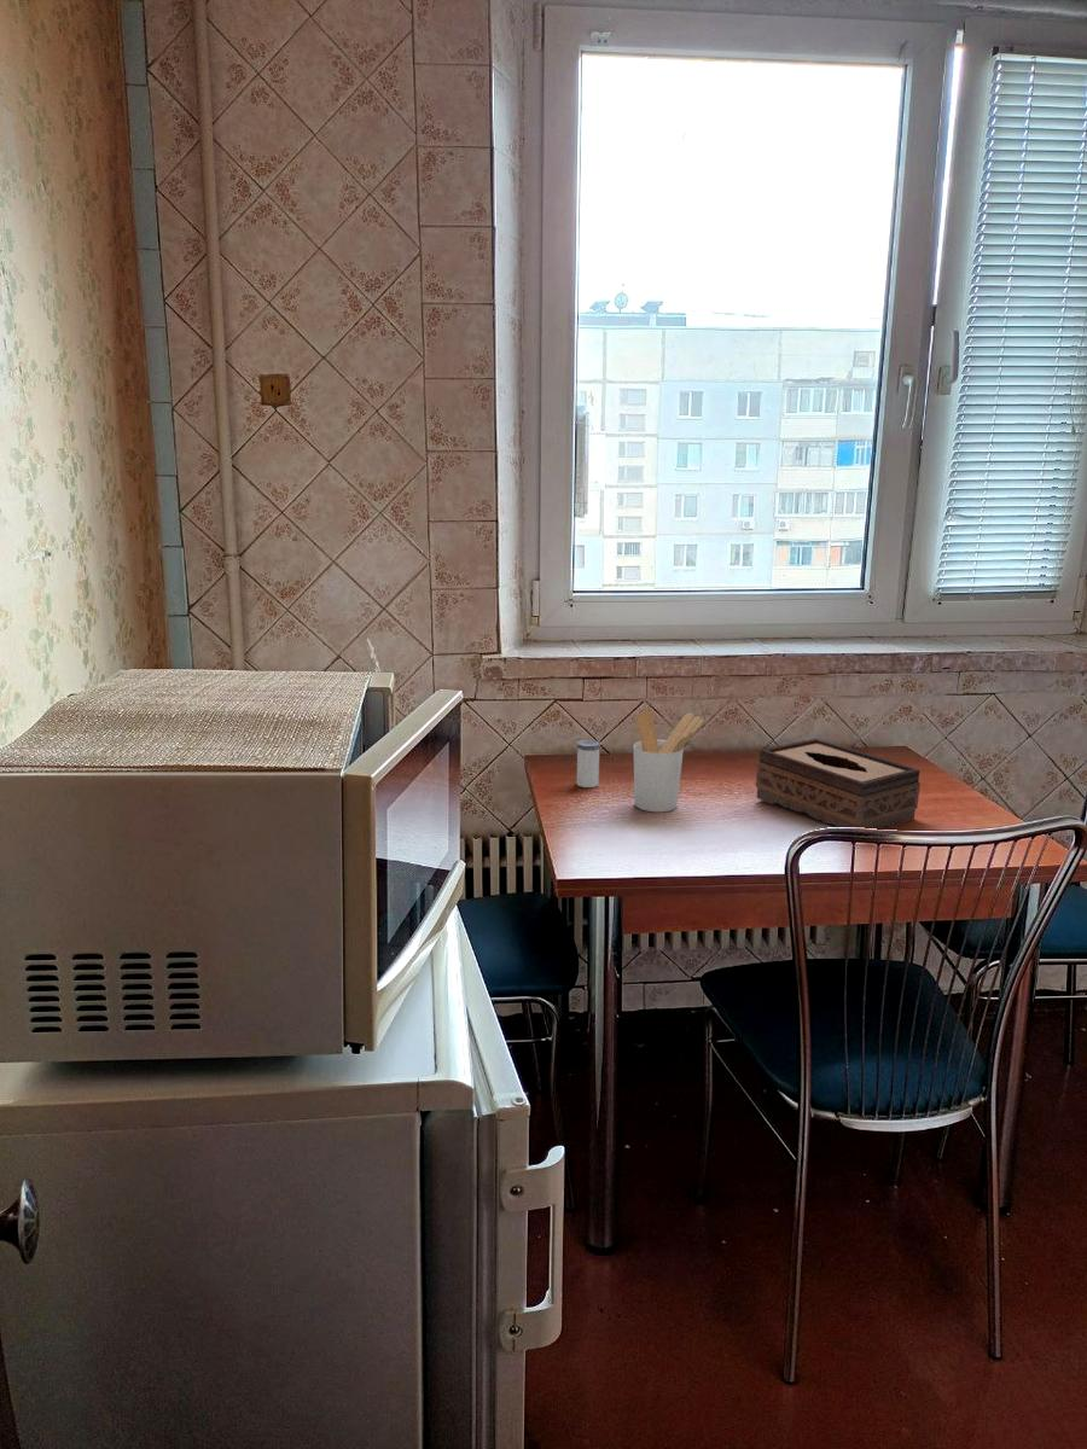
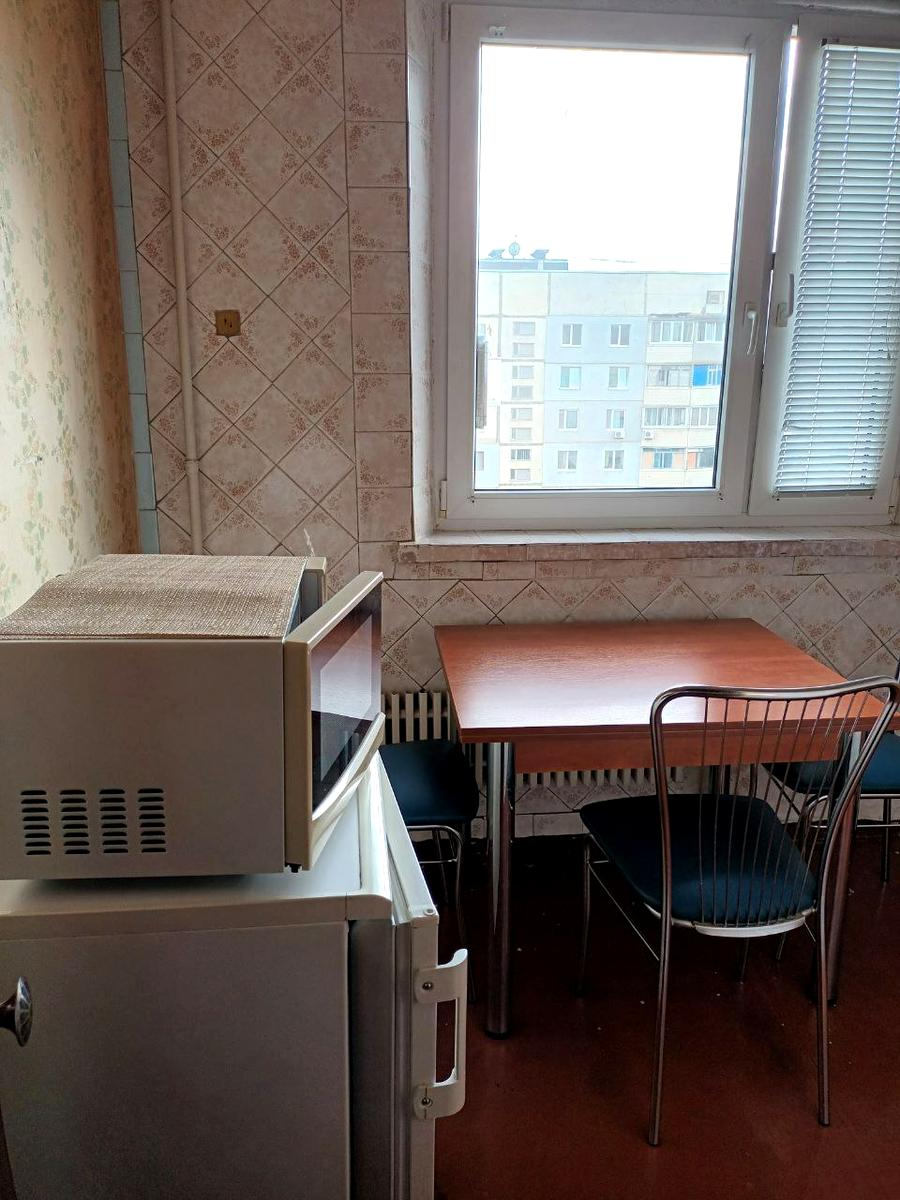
- utensil holder [632,709,704,814]
- salt shaker [575,739,601,788]
- tissue box [755,738,922,830]
